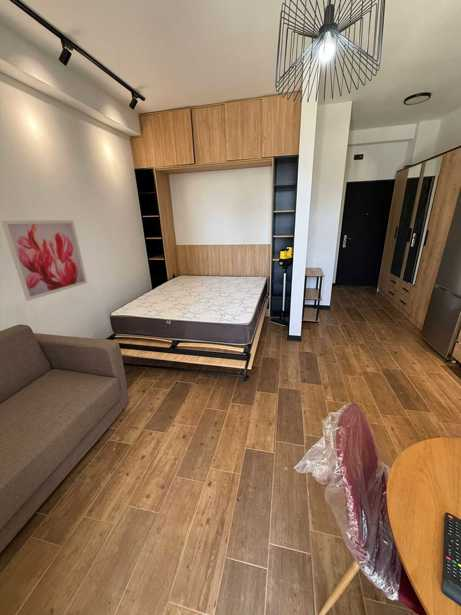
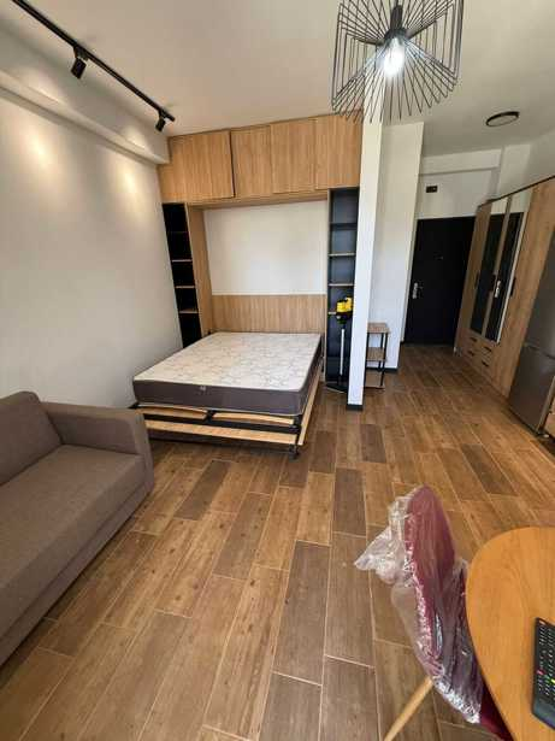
- wall art [0,219,88,302]
